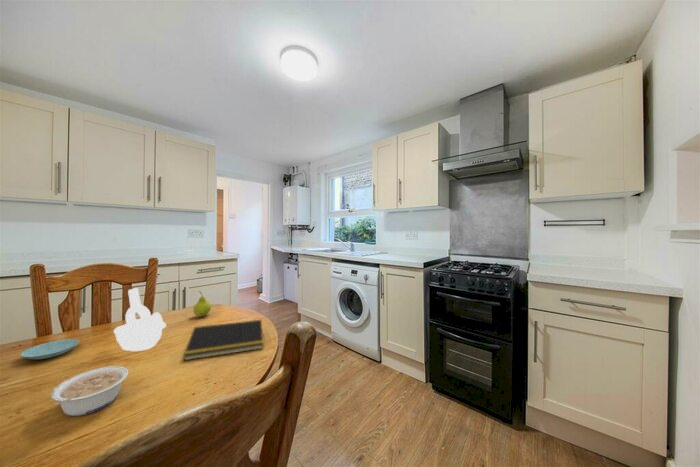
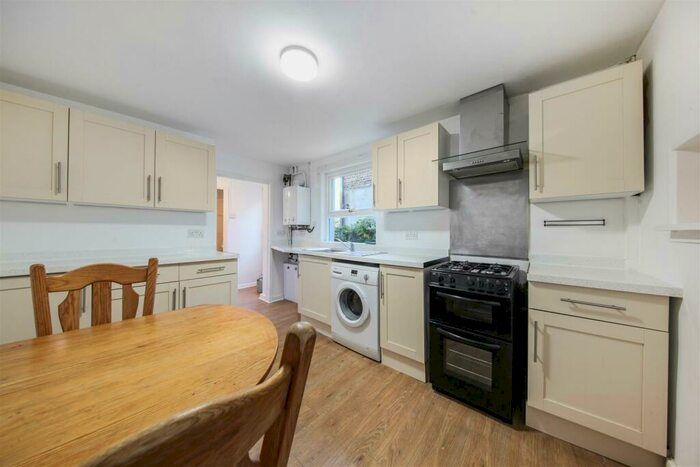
- legume [50,365,129,417]
- fruit [192,290,212,318]
- saucer [20,338,80,360]
- notepad [182,319,264,362]
- teapot [113,287,167,352]
